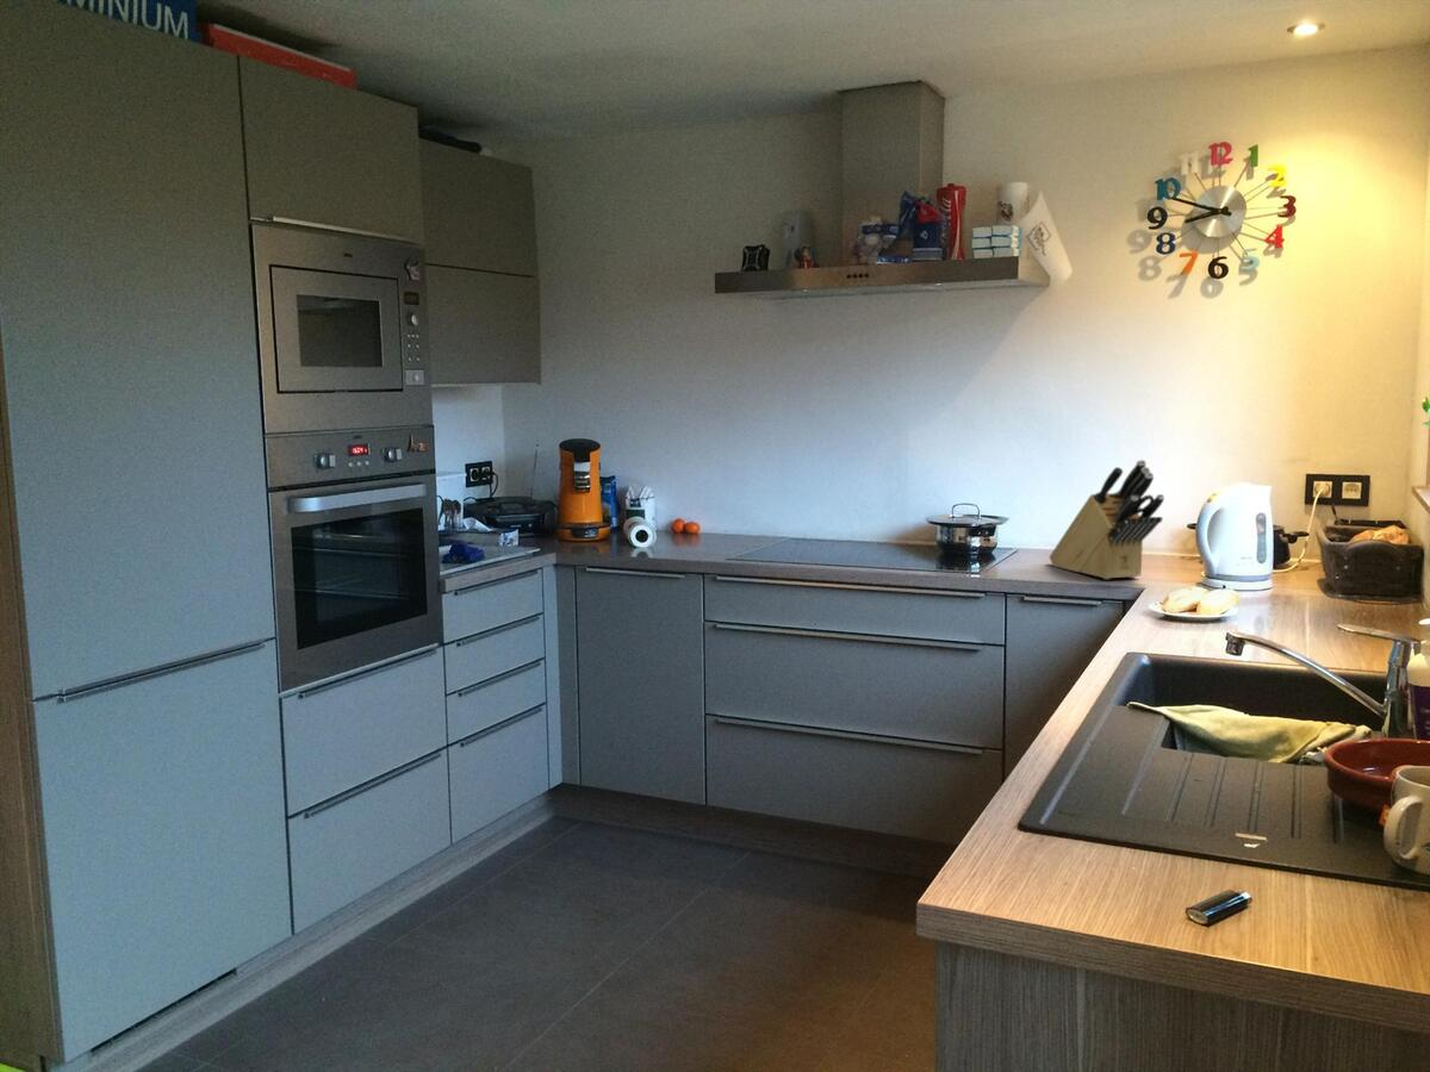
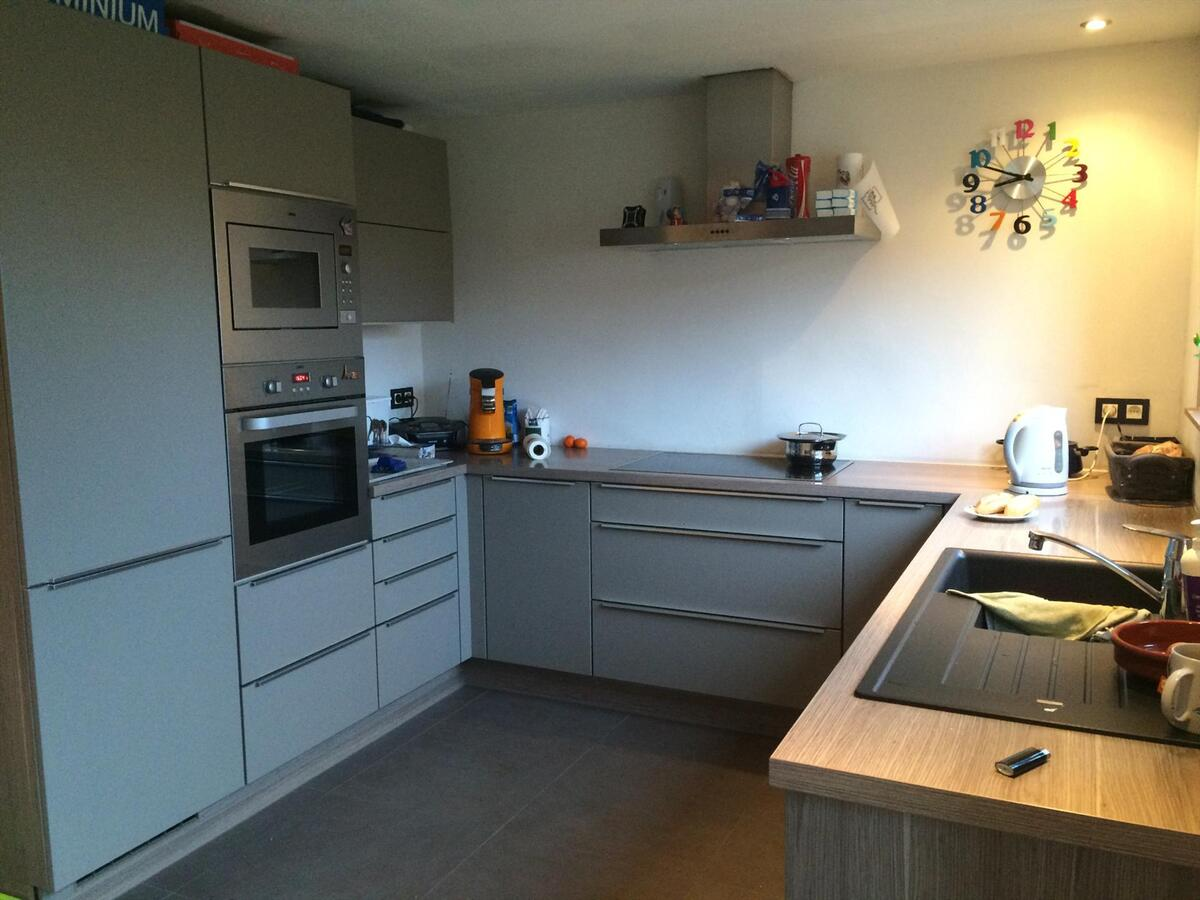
- knife block [1049,459,1165,580]
